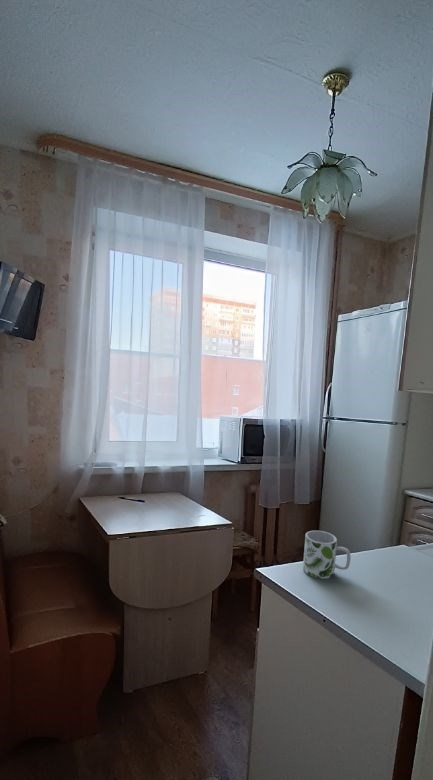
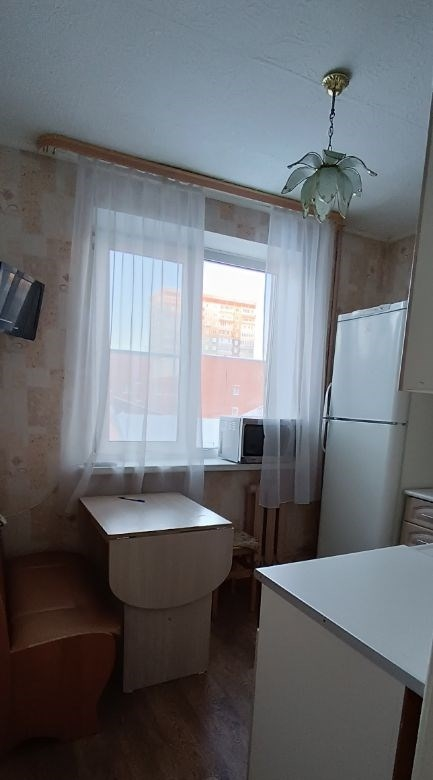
- mug [302,530,352,580]
